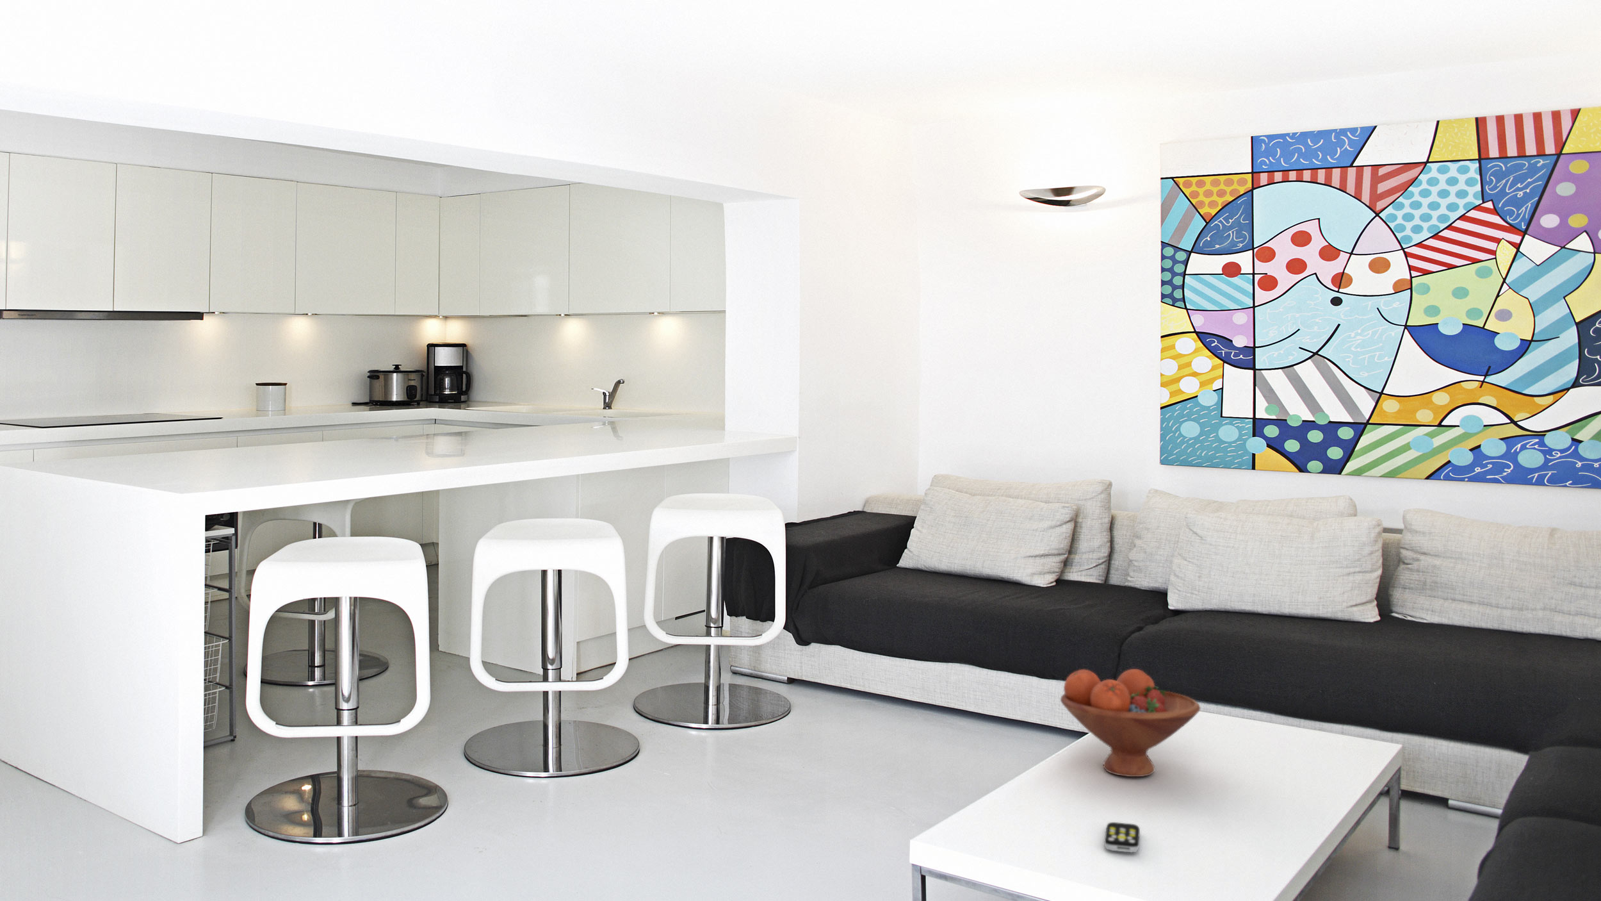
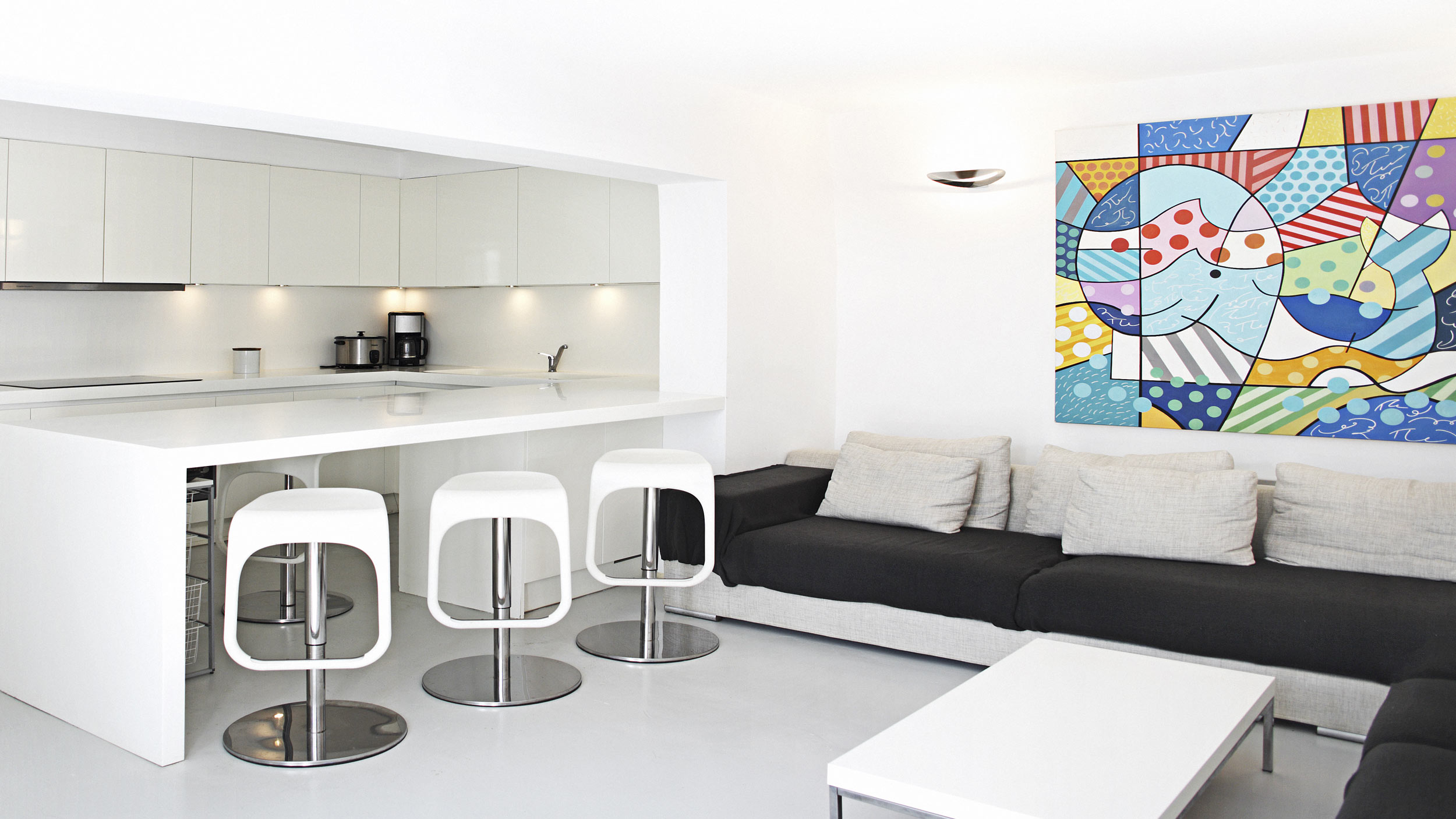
- fruit bowl [1060,669,1201,778]
- remote control [1104,822,1140,853]
